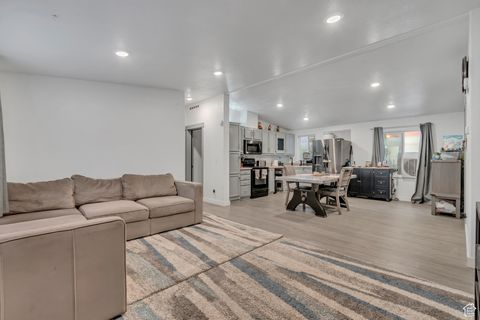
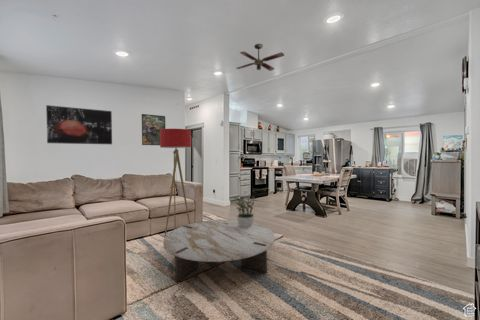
+ floor lamp [159,128,192,237]
+ potted plant [233,194,259,228]
+ ceiling fan [236,43,285,72]
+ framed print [141,113,166,146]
+ coffee table [162,219,276,283]
+ wall art [45,104,113,145]
